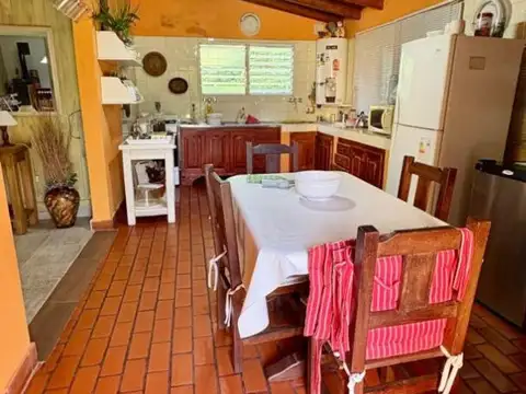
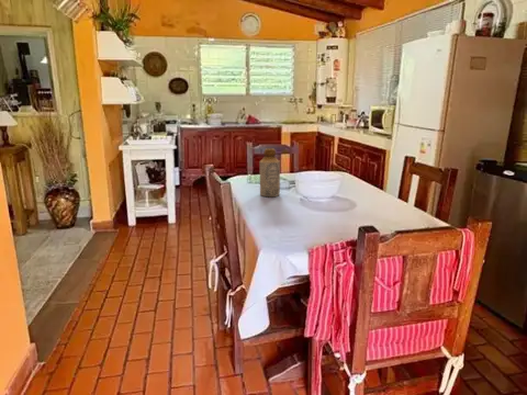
+ bottle [258,147,281,198]
